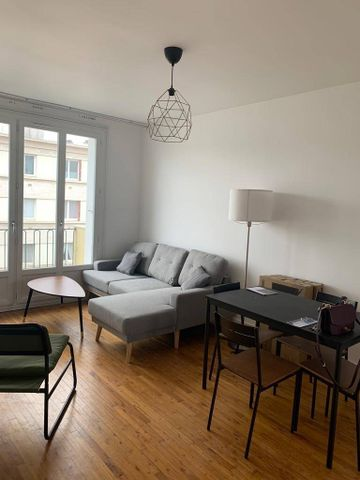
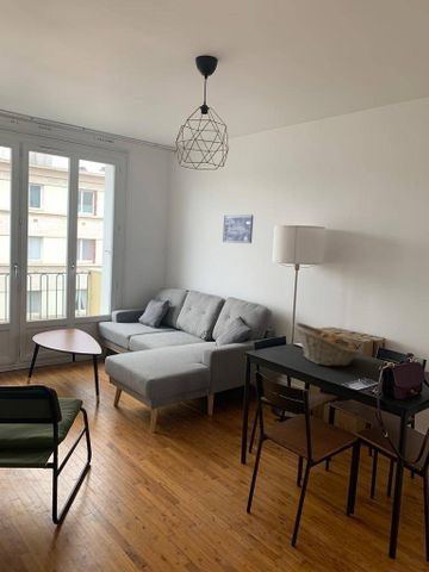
+ wall art [222,214,254,244]
+ fruit basket [293,322,361,367]
